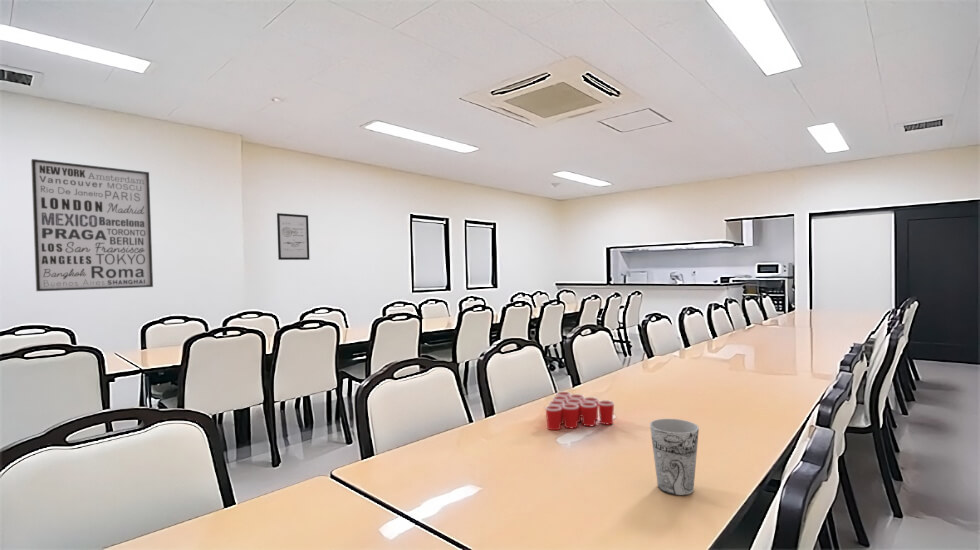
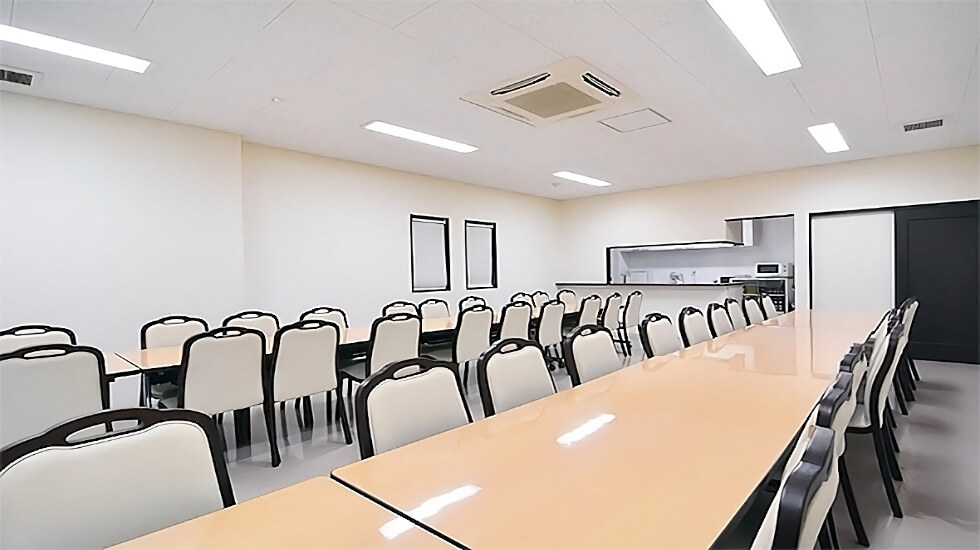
- cup [649,418,700,496]
- wall art [276,212,311,261]
- cup [544,390,615,431]
- wall art [30,158,154,292]
